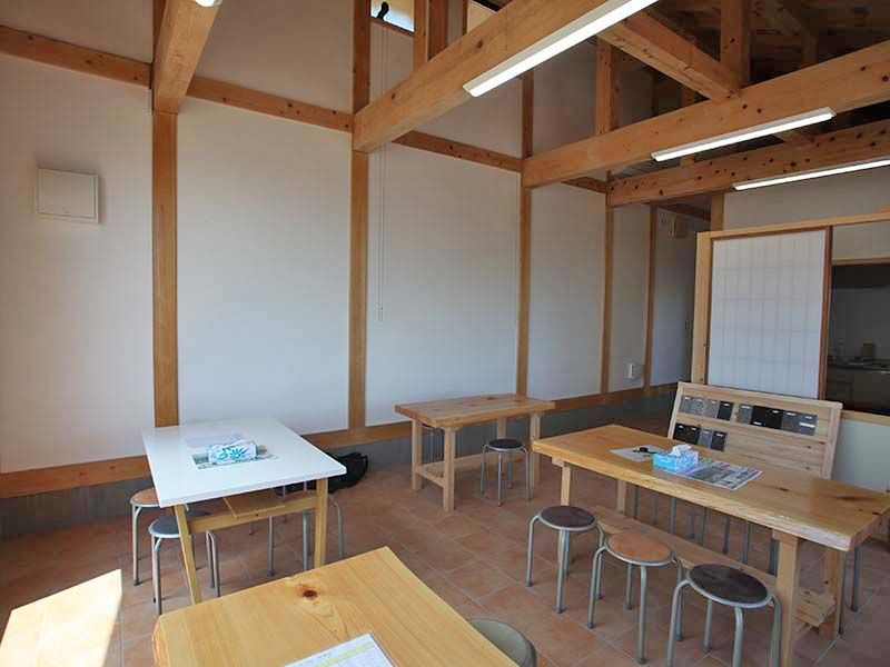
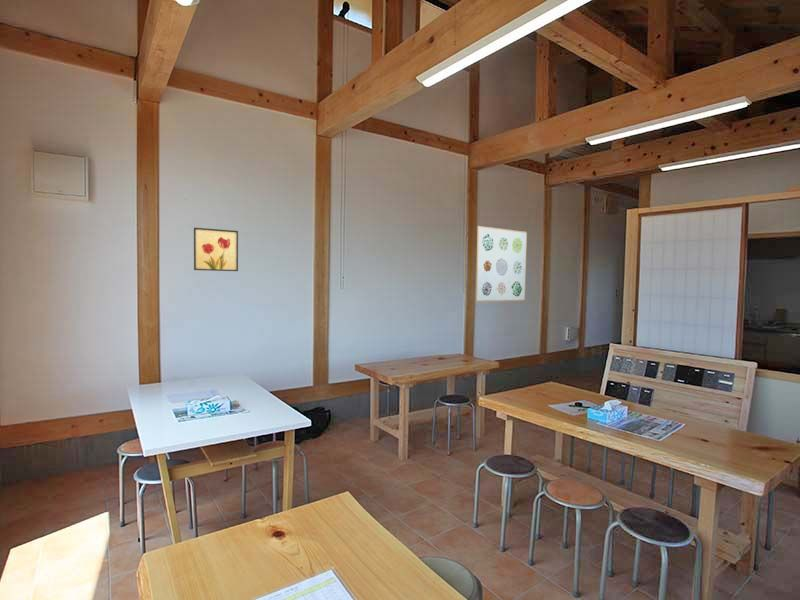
+ wall art [193,227,239,272]
+ wall art [475,225,528,303]
